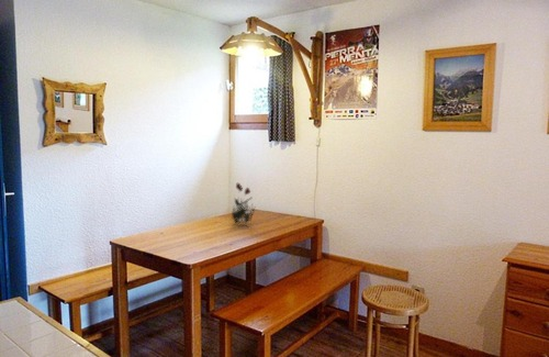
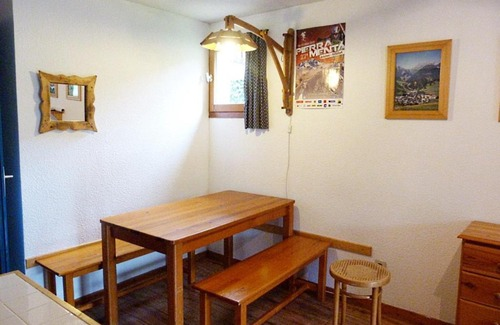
- flower [231,182,257,226]
